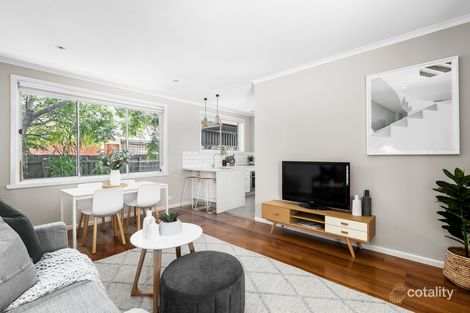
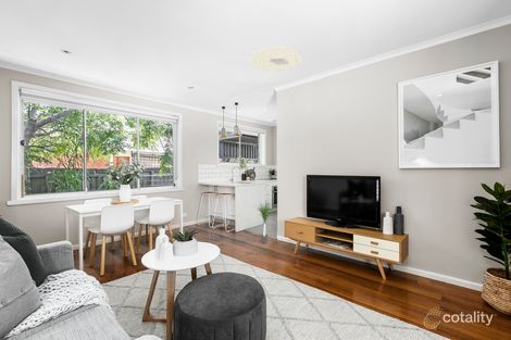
+ ceiling light [249,46,303,72]
+ potted plant [256,199,279,243]
